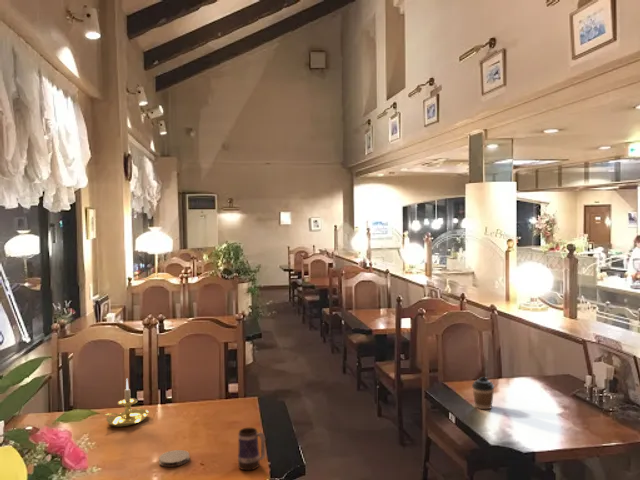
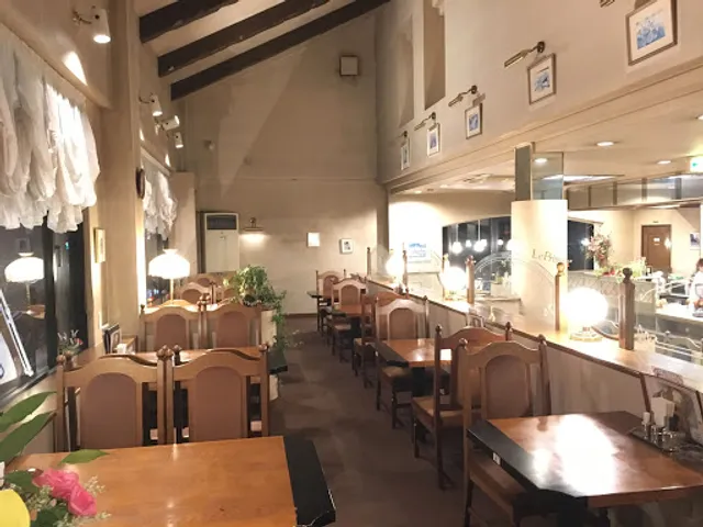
- coaster [158,449,191,468]
- coffee cup [471,376,495,410]
- mug [237,427,266,471]
- candle holder [102,378,150,428]
